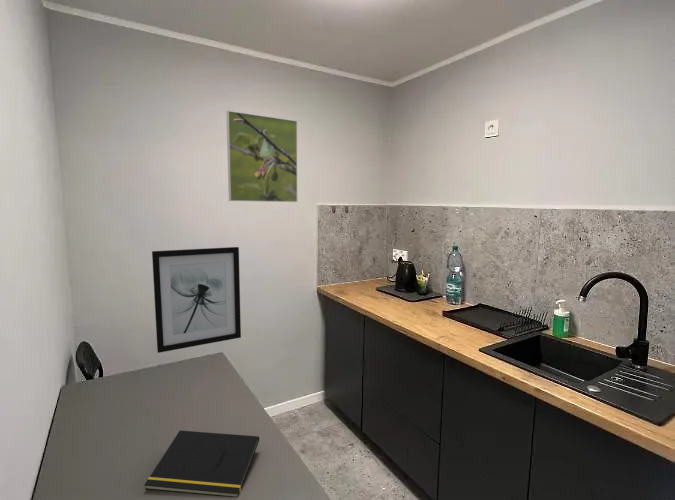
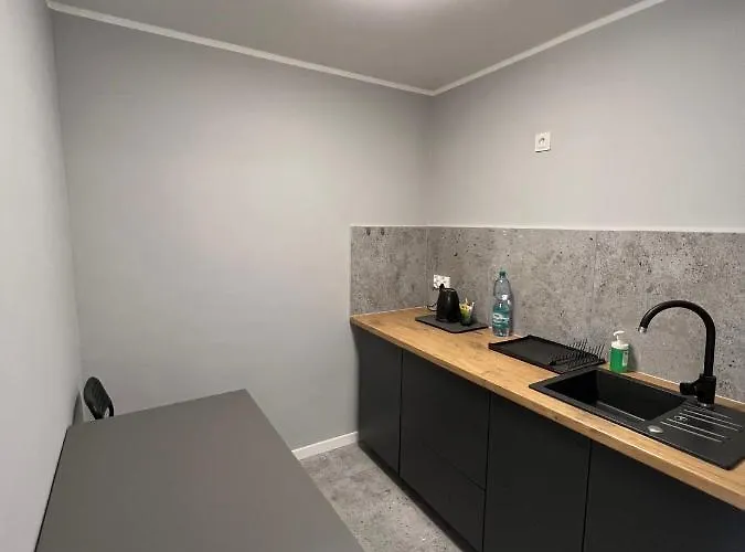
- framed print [225,110,298,203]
- wall art [151,246,242,354]
- notepad [143,429,260,498]
